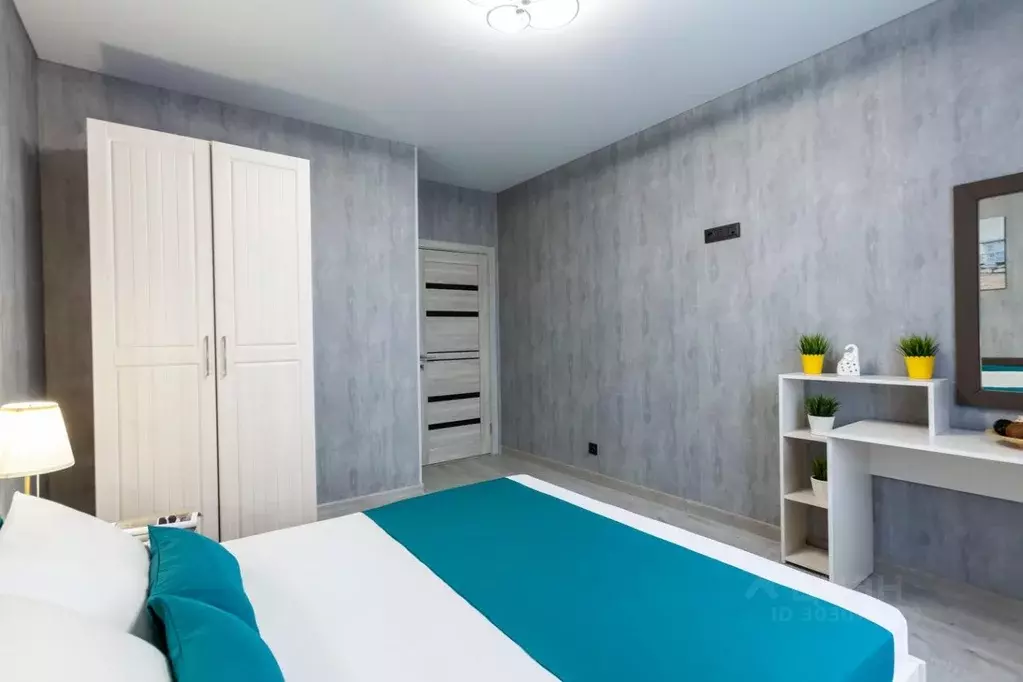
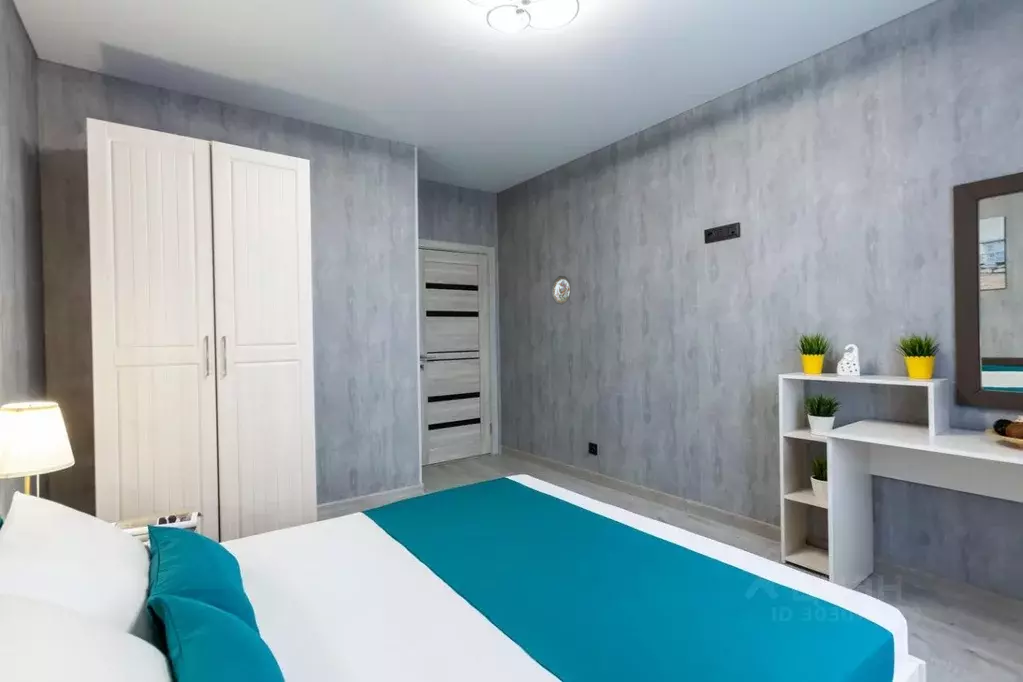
+ decorative plate [551,275,572,306]
